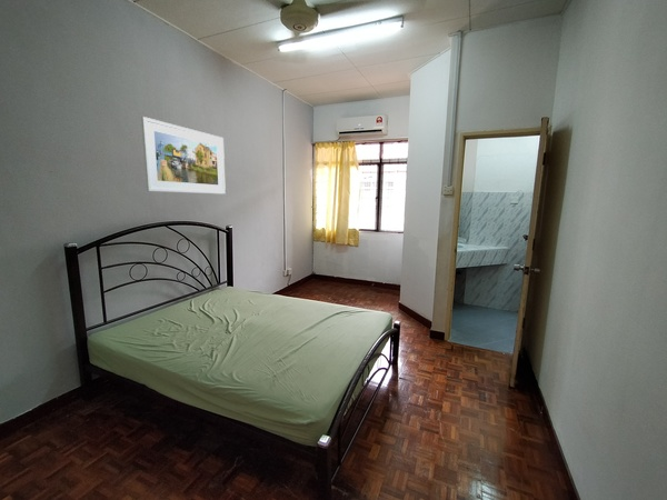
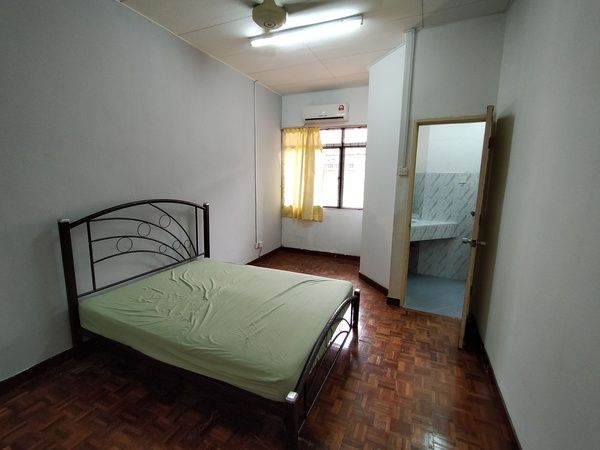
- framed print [140,116,227,196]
